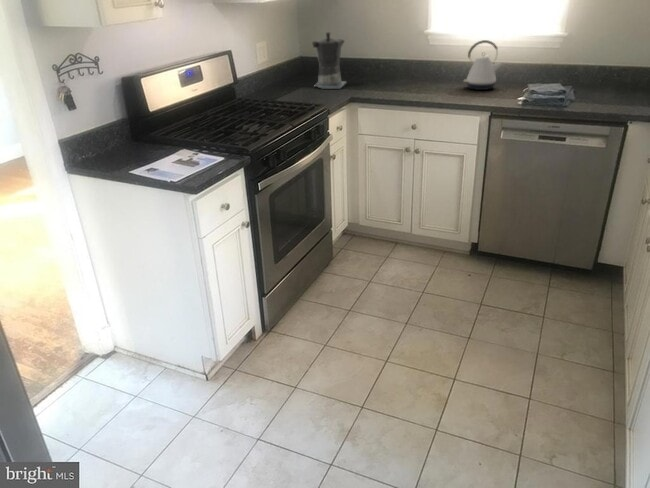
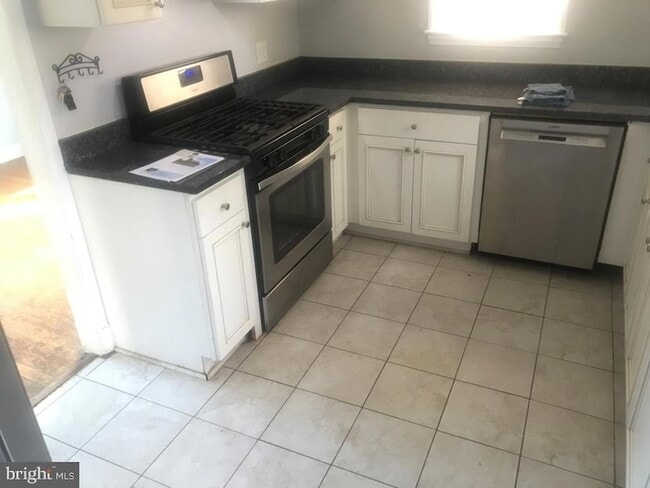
- kettle [463,39,503,91]
- coffee maker [311,31,347,90]
